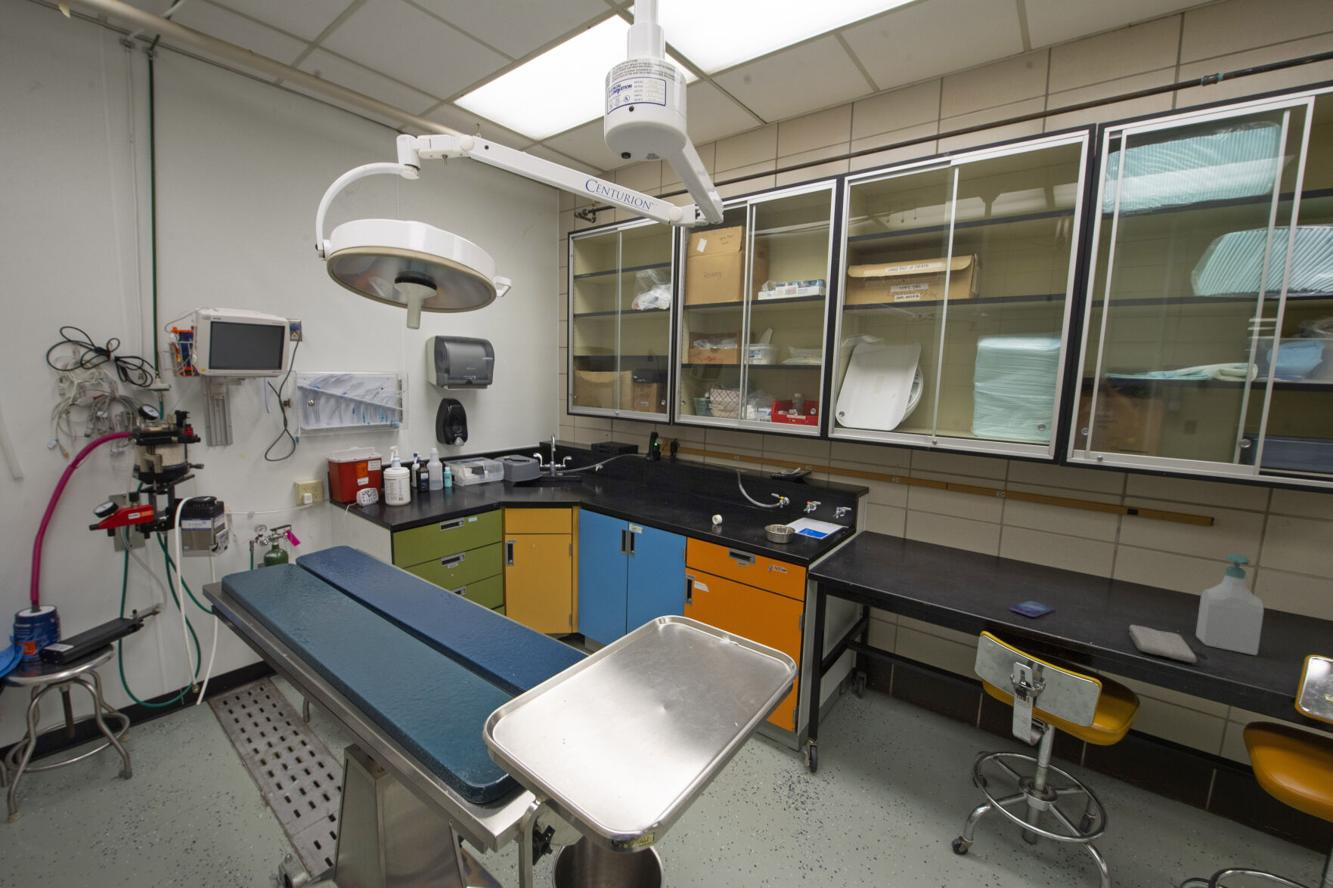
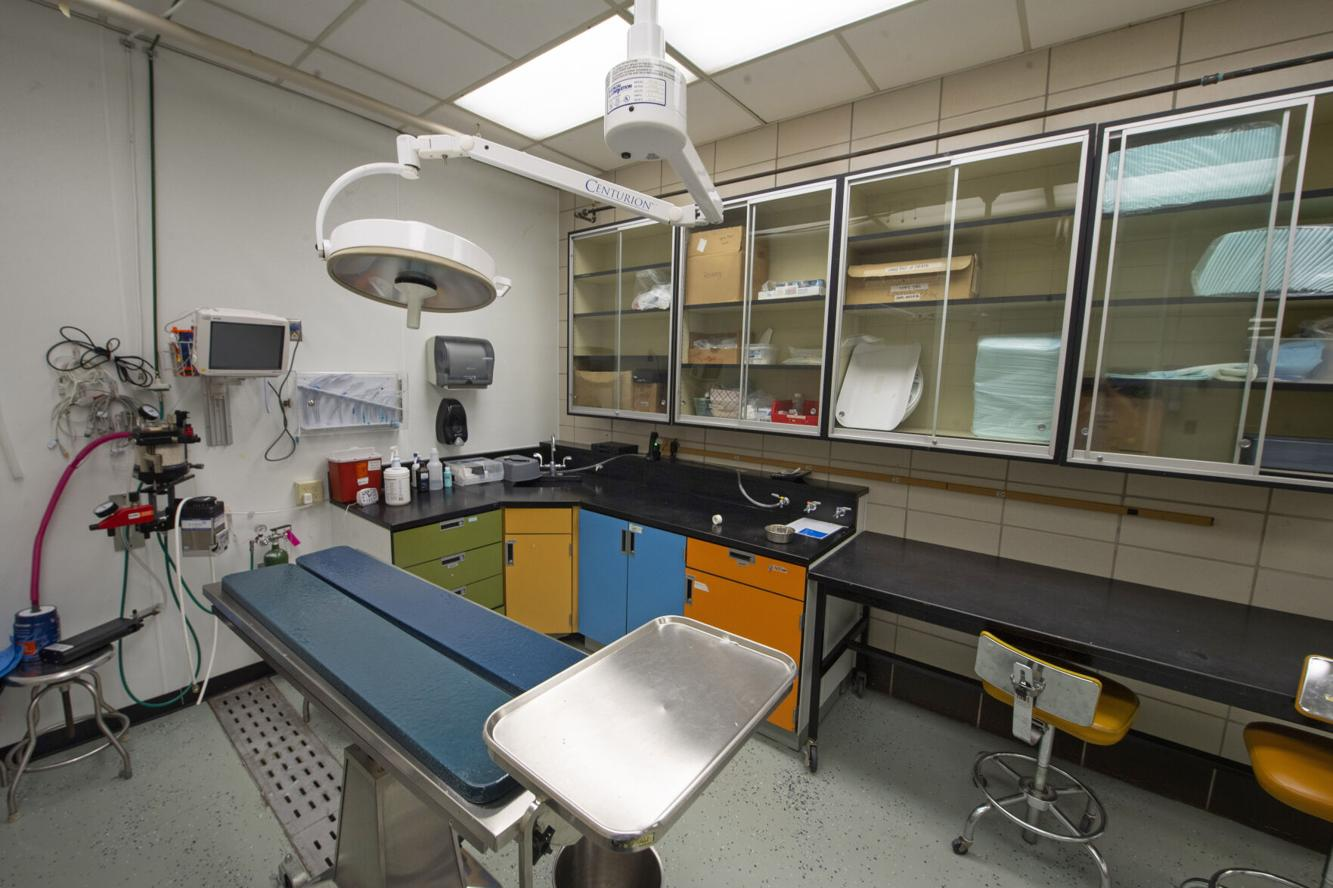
- washcloth [1128,624,1198,664]
- soap bottle [1195,553,1265,656]
- smartphone [1009,600,1054,618]
